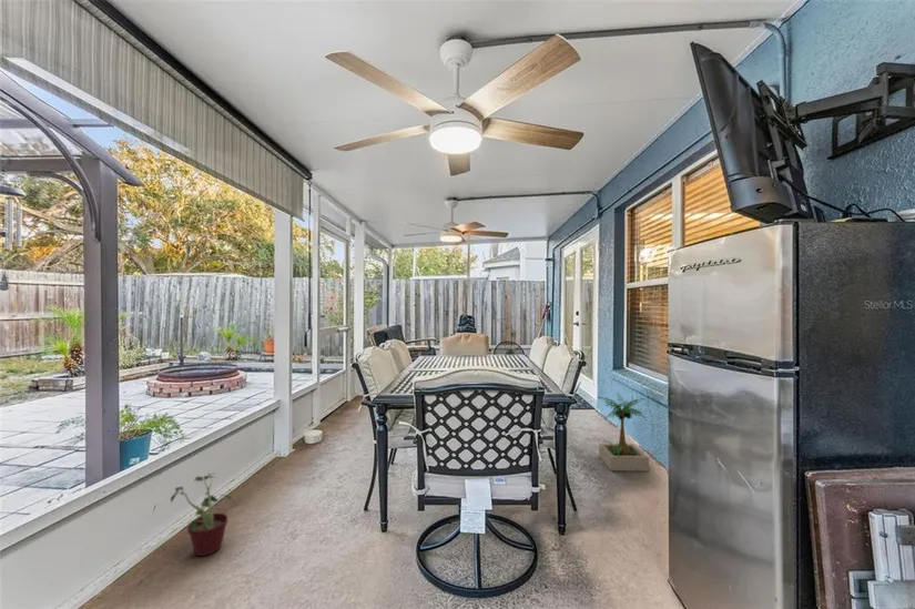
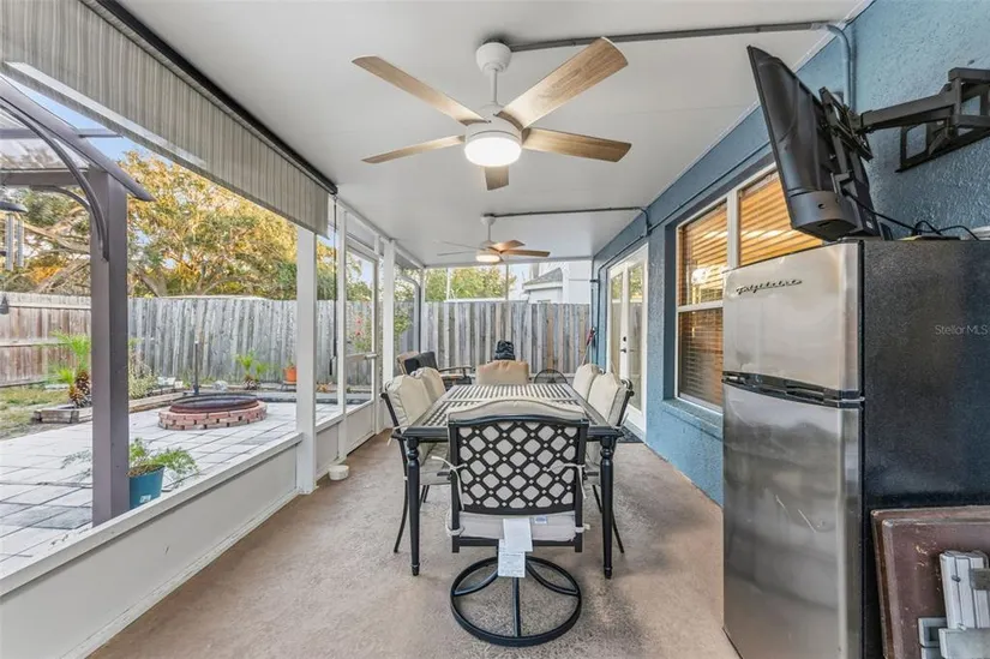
- potted plant [597,392,650,473]
- potted plant [170,469,235,557]
